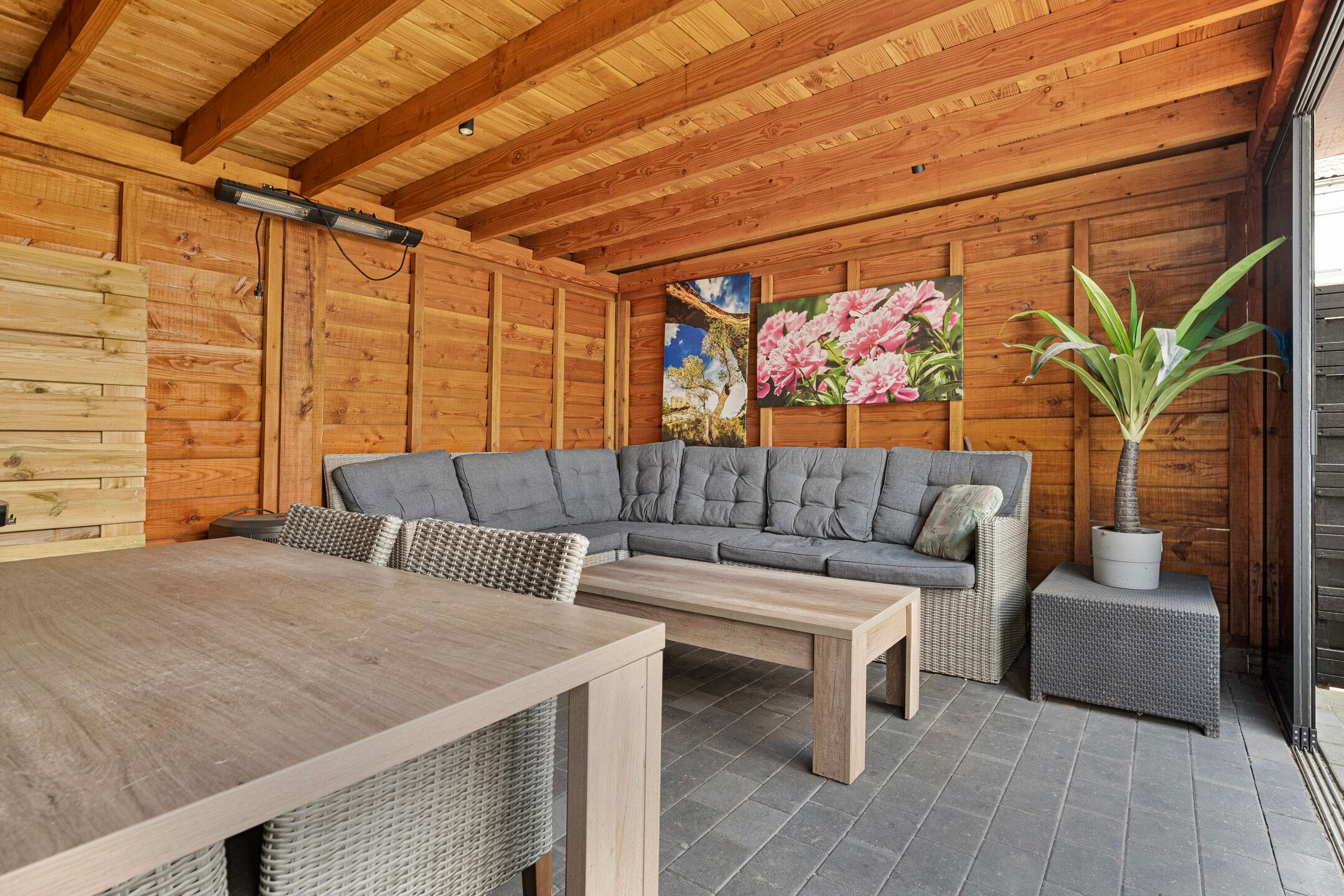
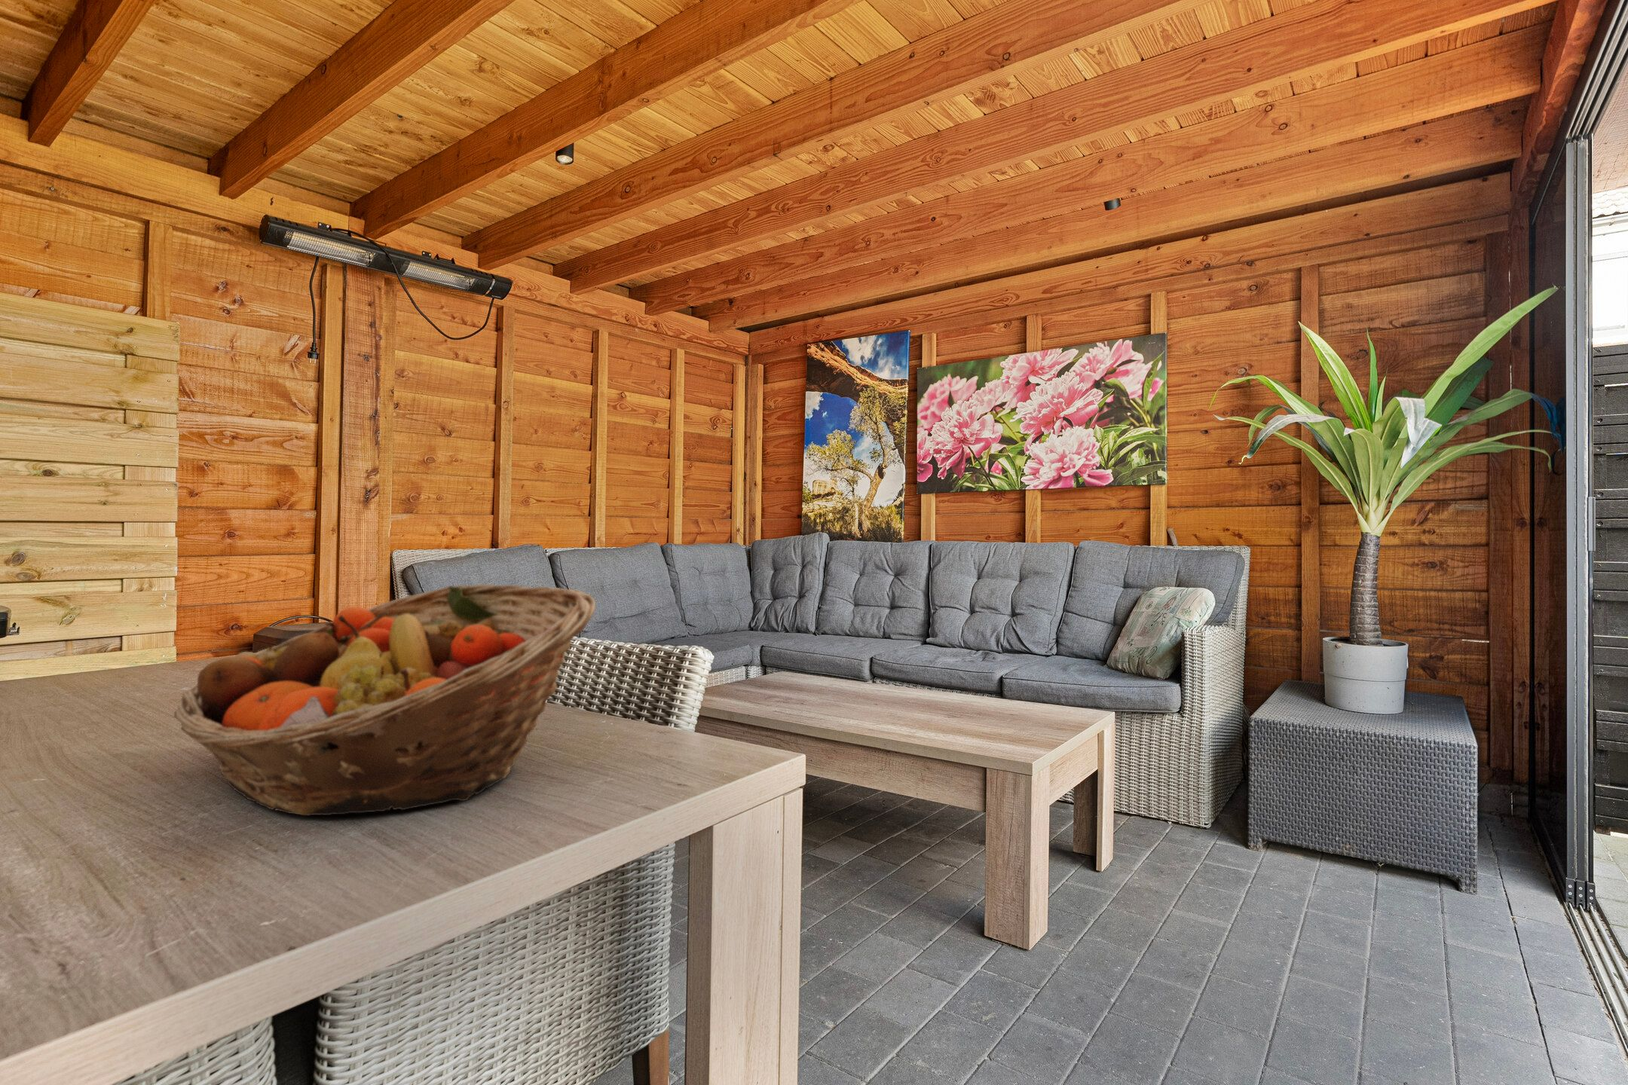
+ fruit basket [173,584,597,816]
